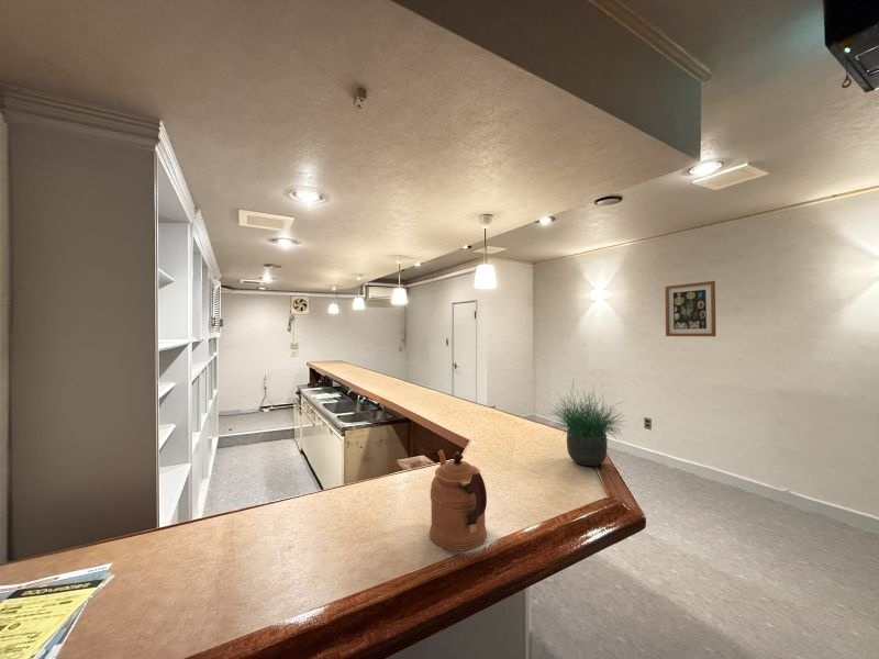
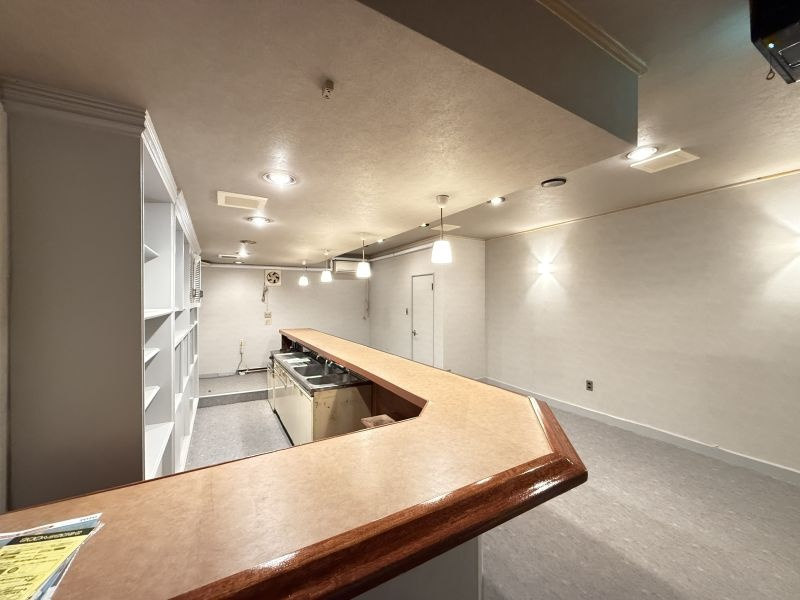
- coffeepot [429,448,488,551]
- potted plant [542,377,630,467]
- wall art [664,280,717,337]
